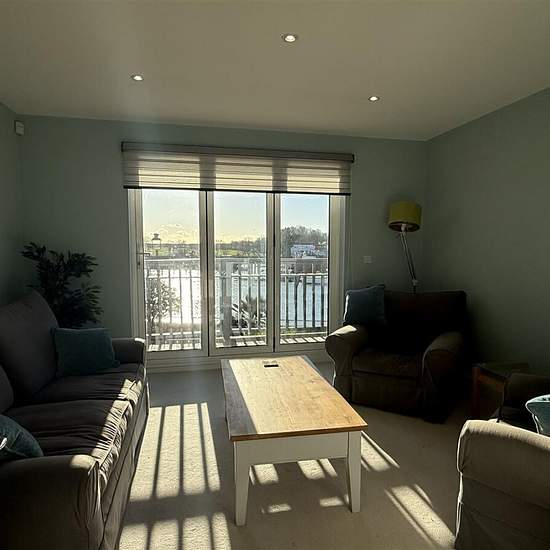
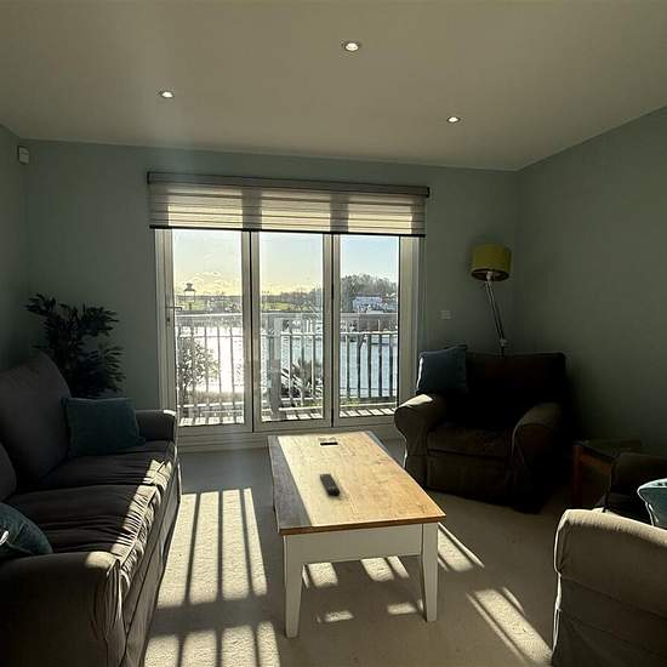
+ remote control [319,473,342,497]
